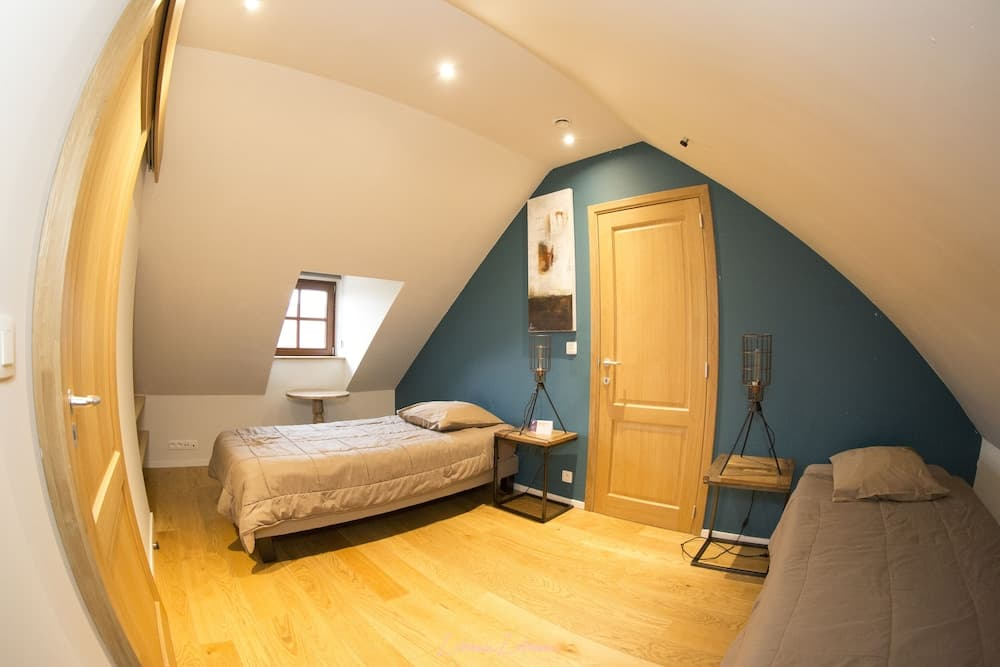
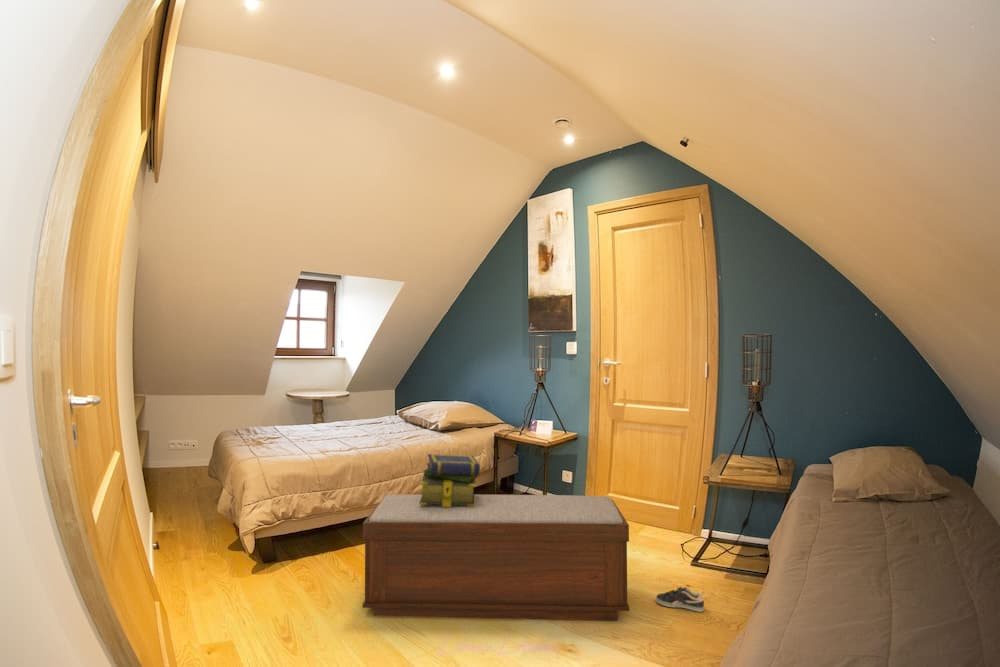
+ sneaker [655,586,705,613]
+ bench [362,493,631,621]
+ stack of books [419,453,481,507]
